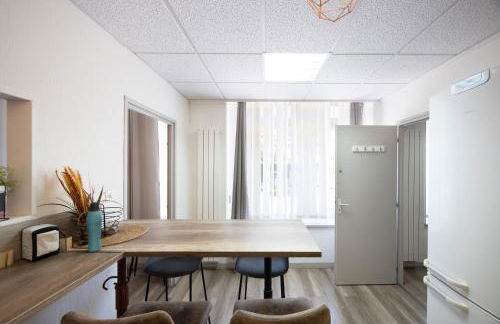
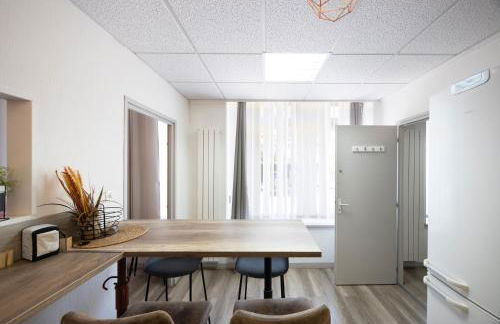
- bottle [85,201,103,253]
